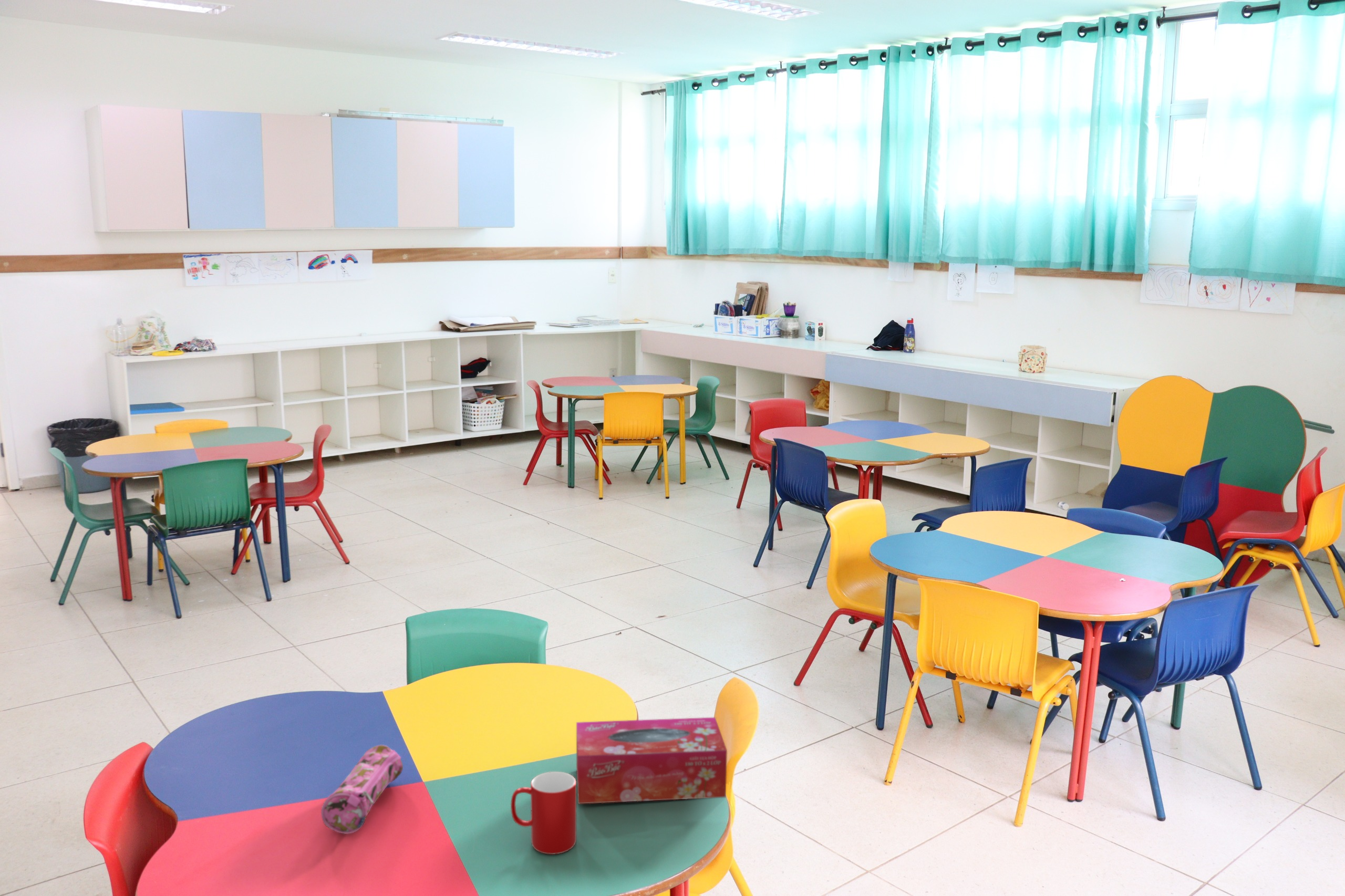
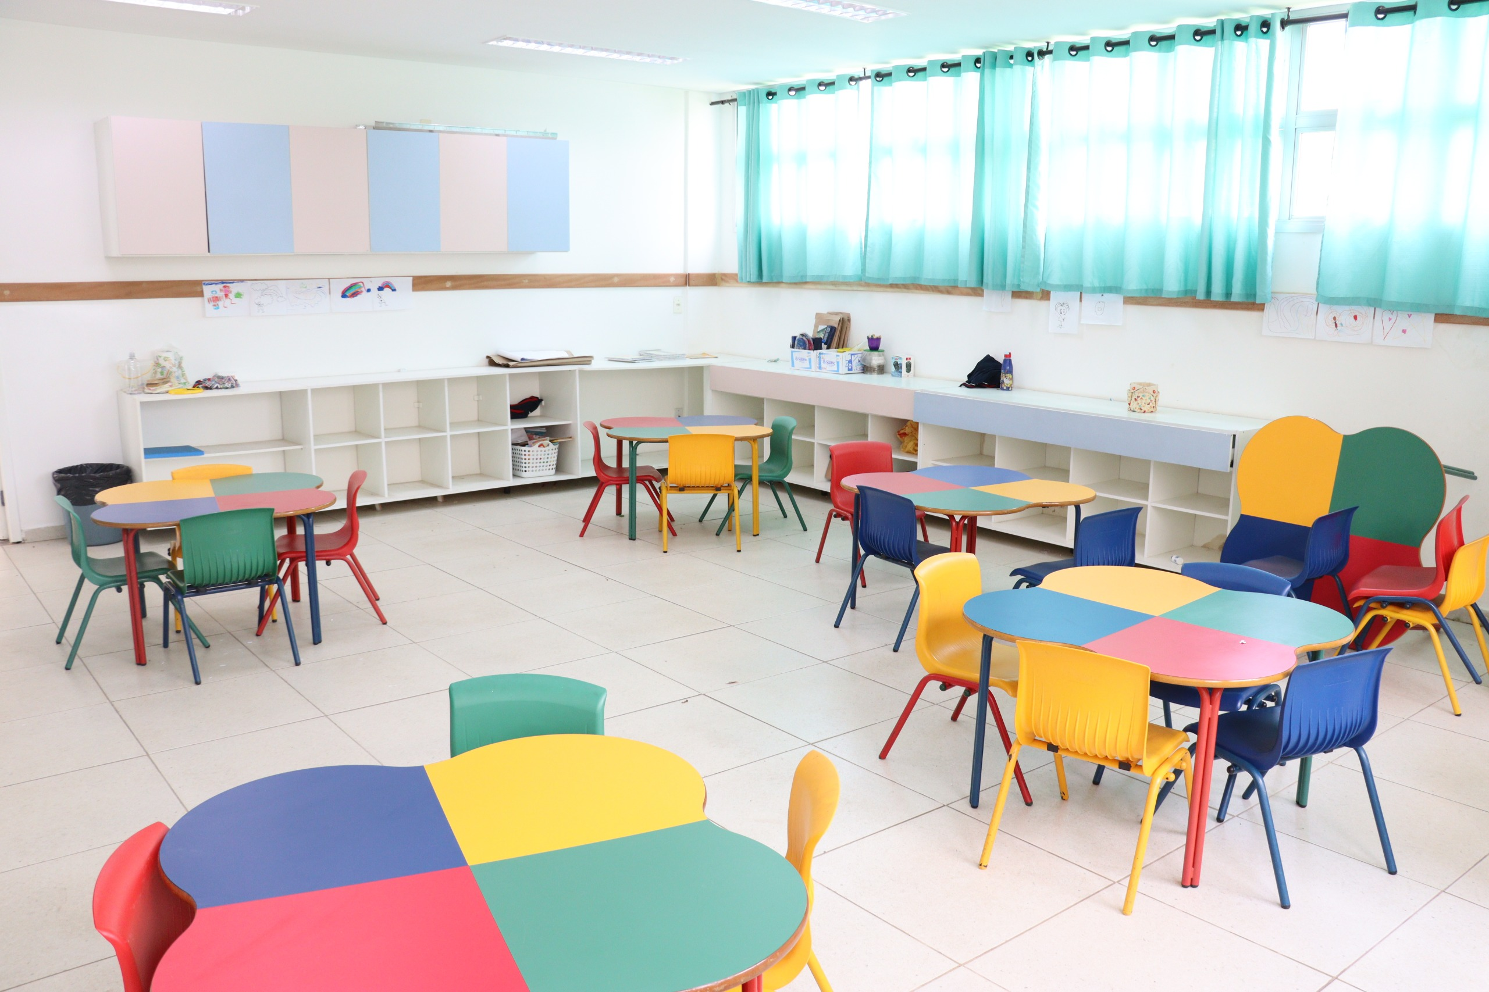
- cup [510,771,577,855]
- tissue box [576,717,728,805]
- pencil case [320,744,404,835]
